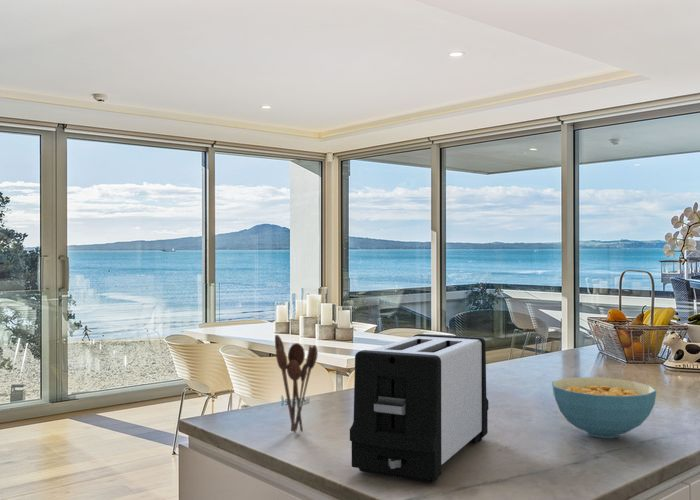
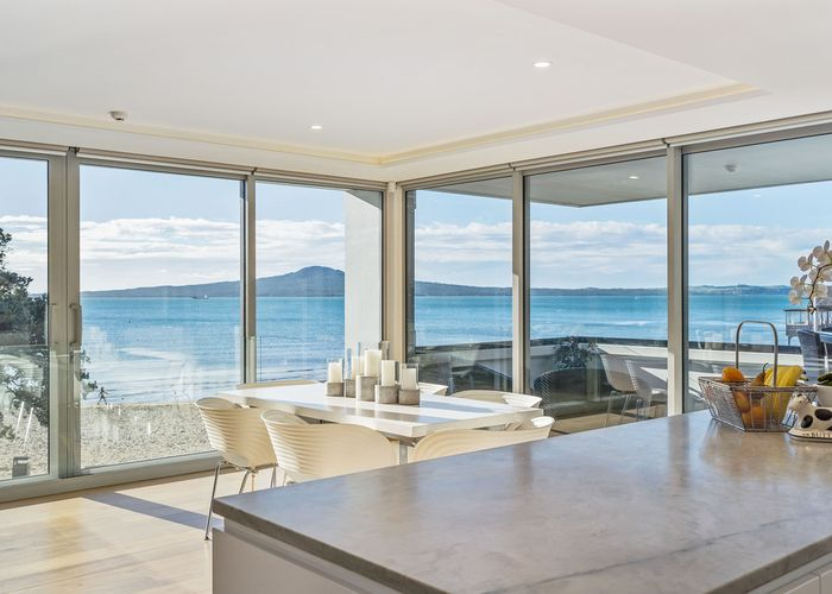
- cereal bowl [551,376,657,439]
- toaster [349,333,489,484]
- utensil holder [274,334,319,434]
